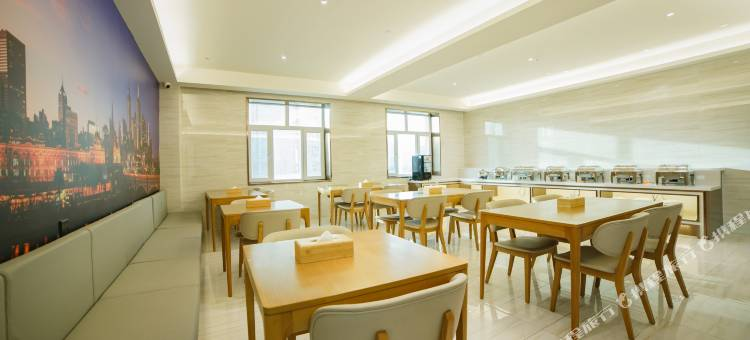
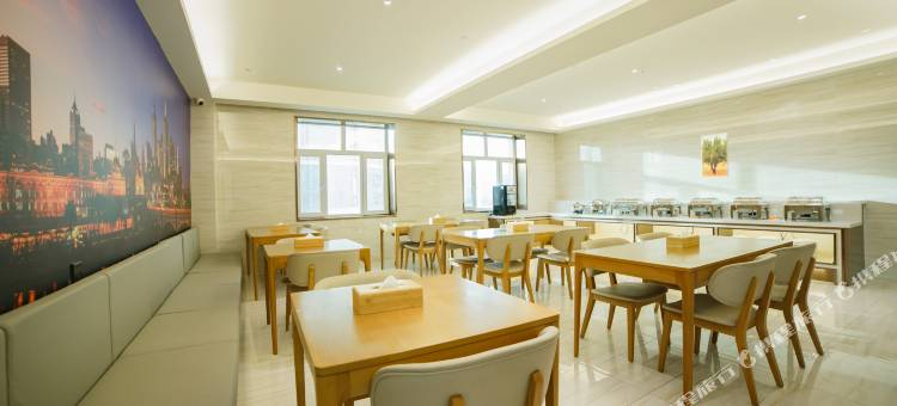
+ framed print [701,131,730,179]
